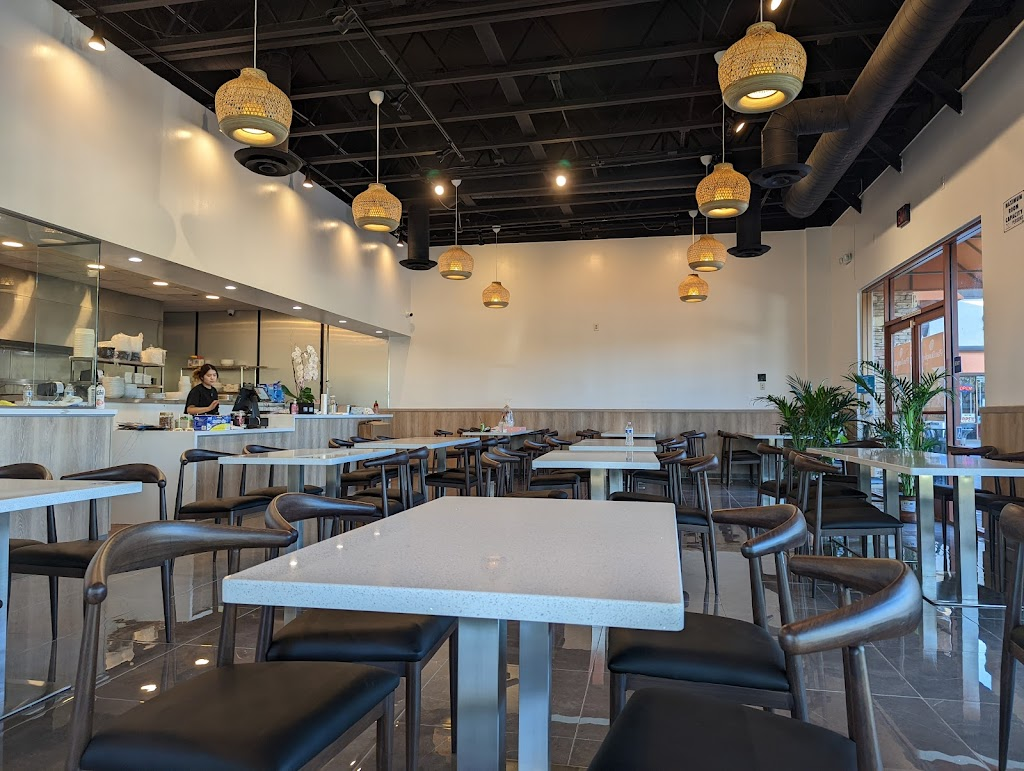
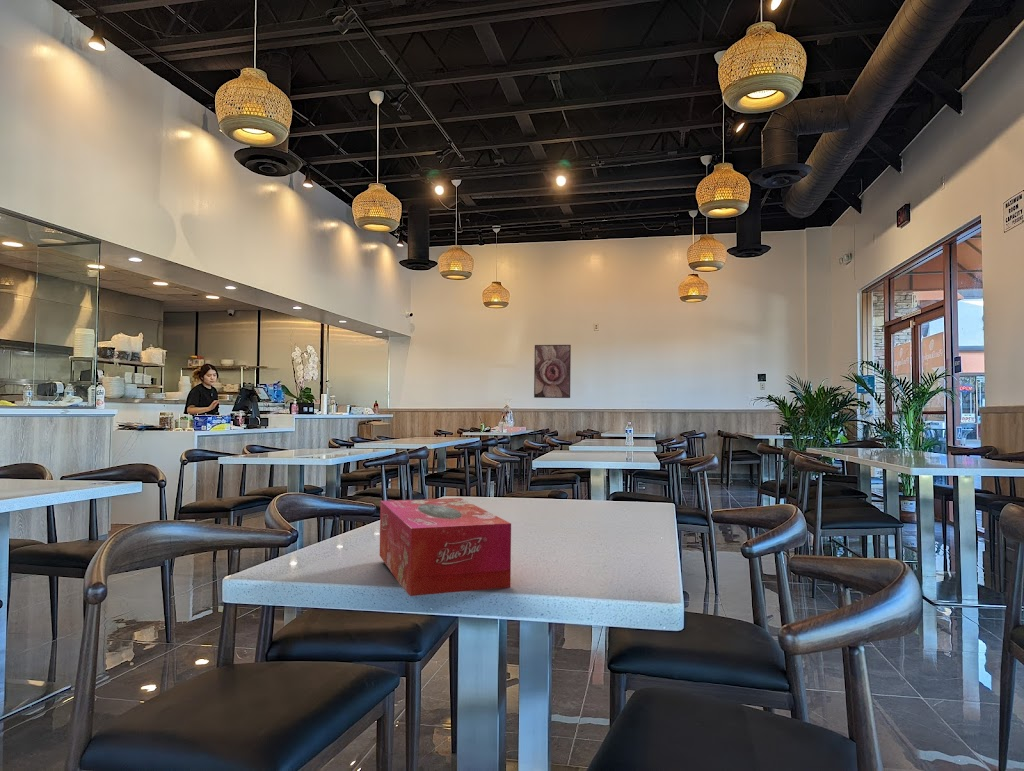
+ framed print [533,344,572,399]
+ tissue box [379,497,512,597]
